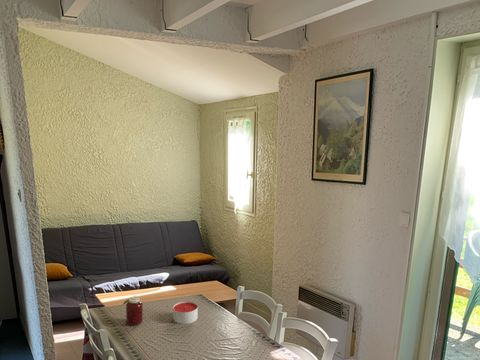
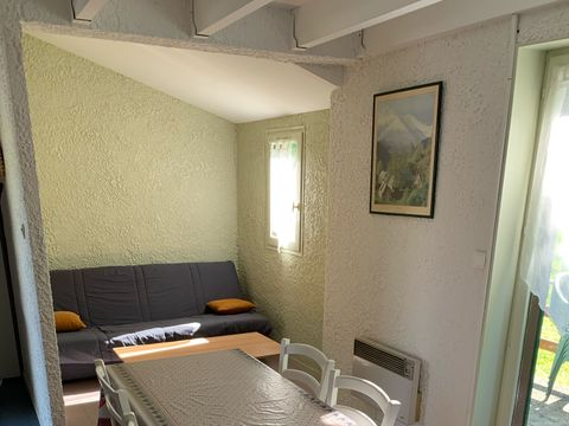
- jar [119,294,144,326]
- candle [172,300,199,325]
